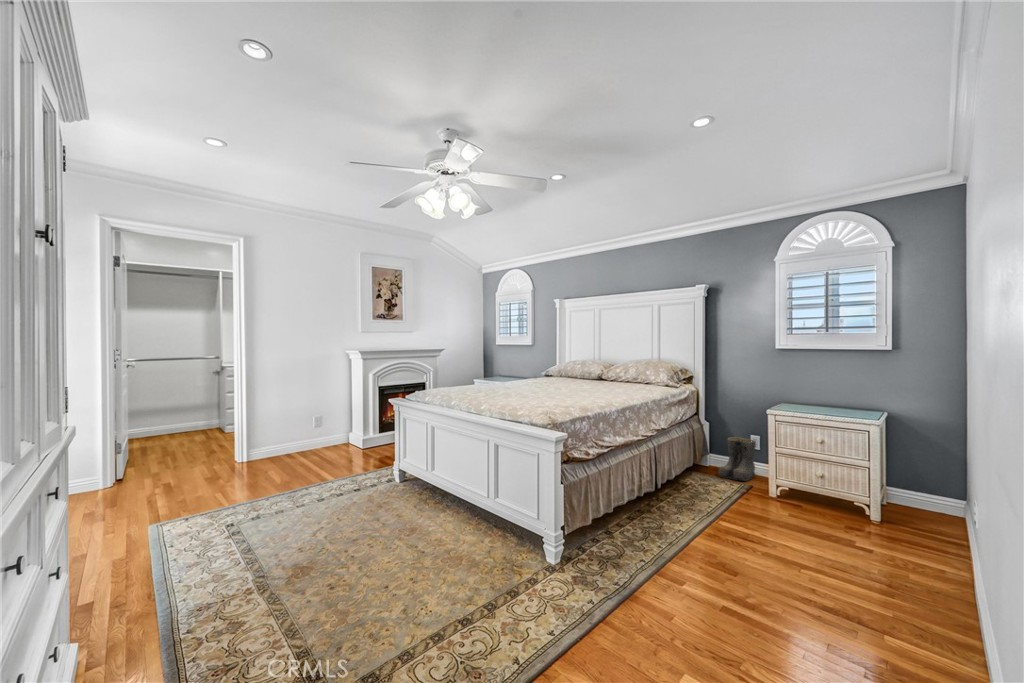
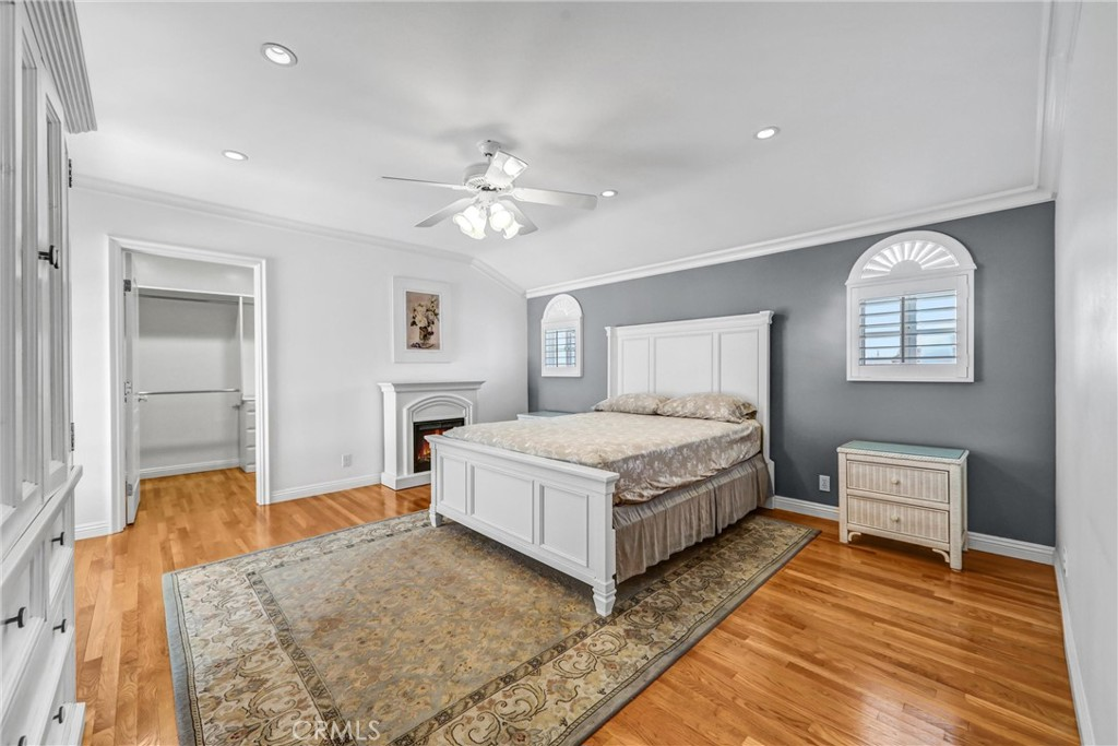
- boots [717,436,758,482]
